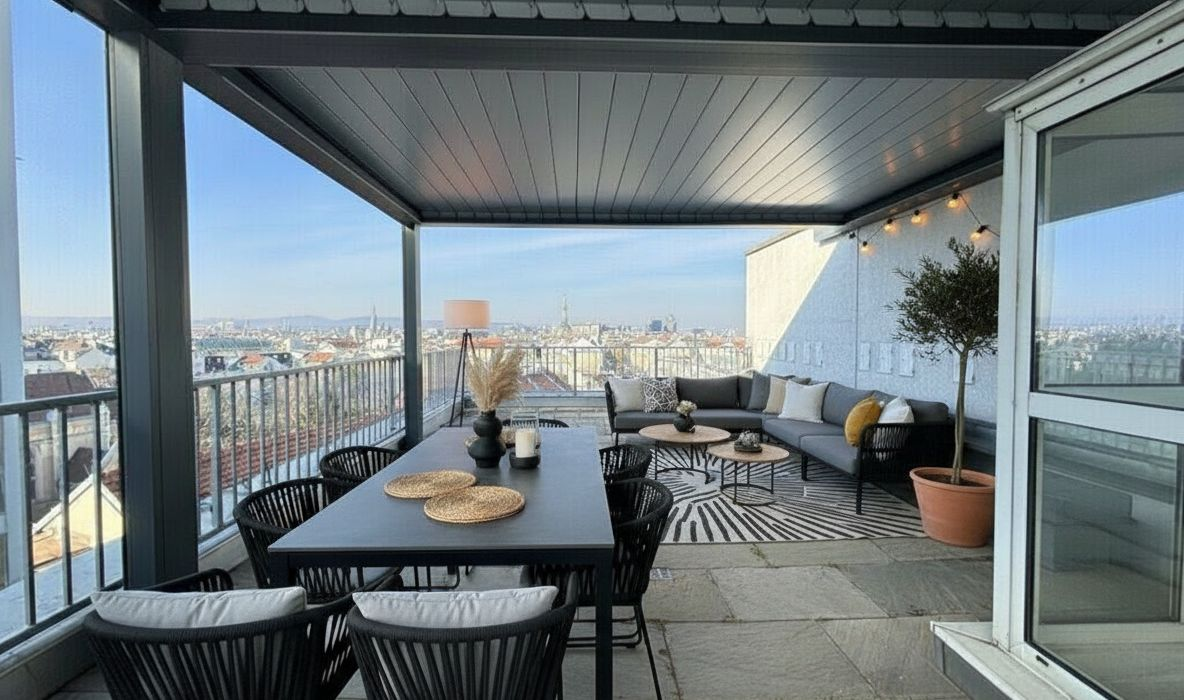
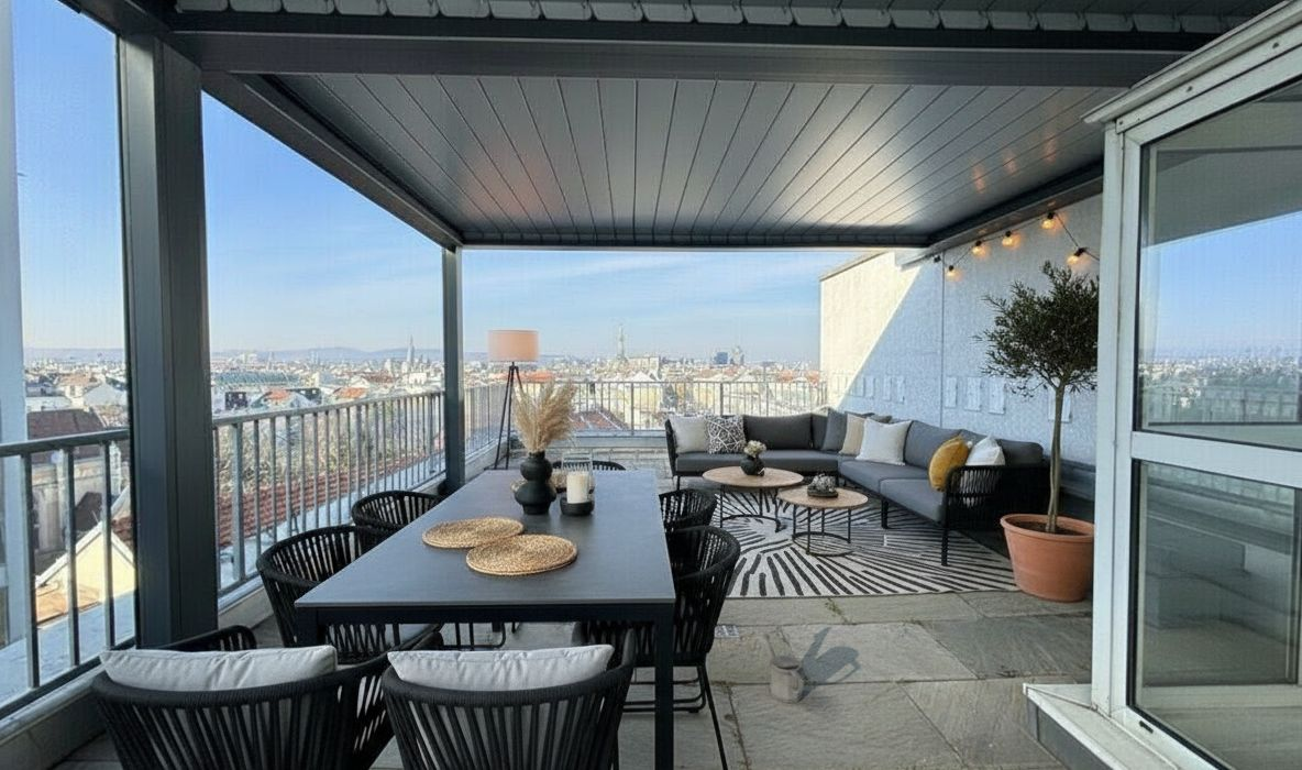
+ watering can [759,632,805,704]
